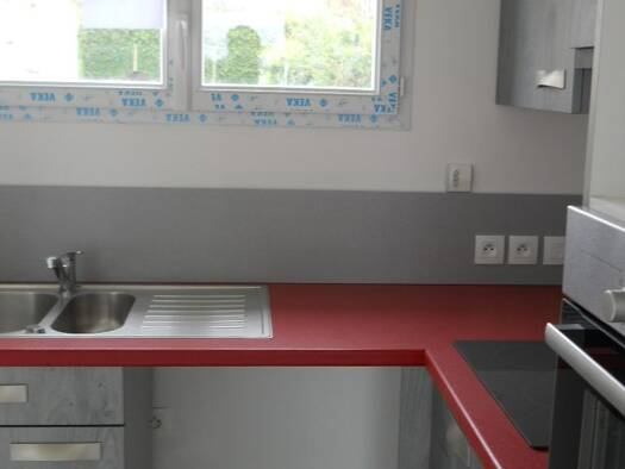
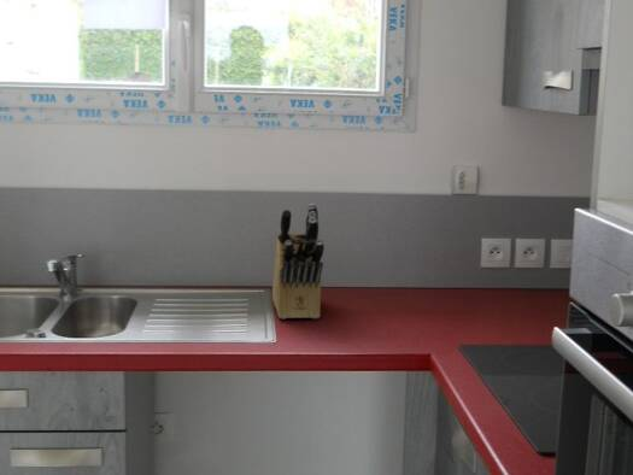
+ knife block [271,203,326,319]
